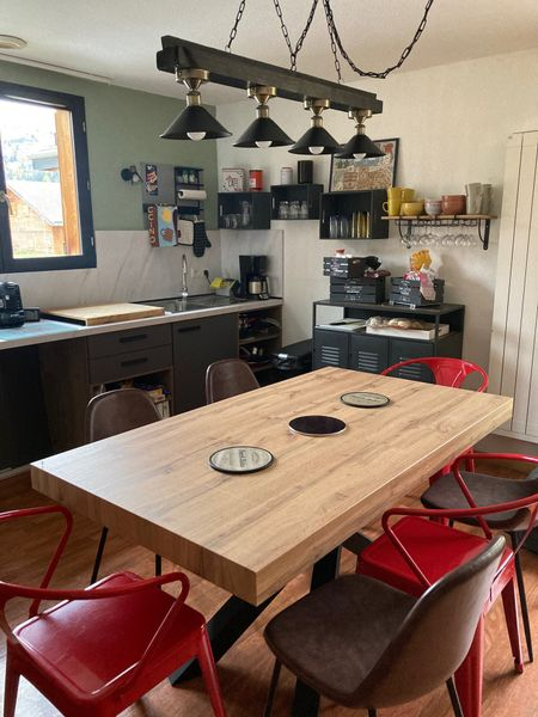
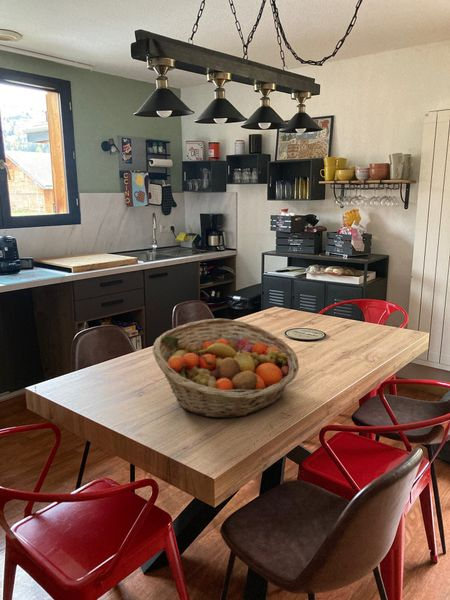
+ fruit basket [151,318,300,419]
